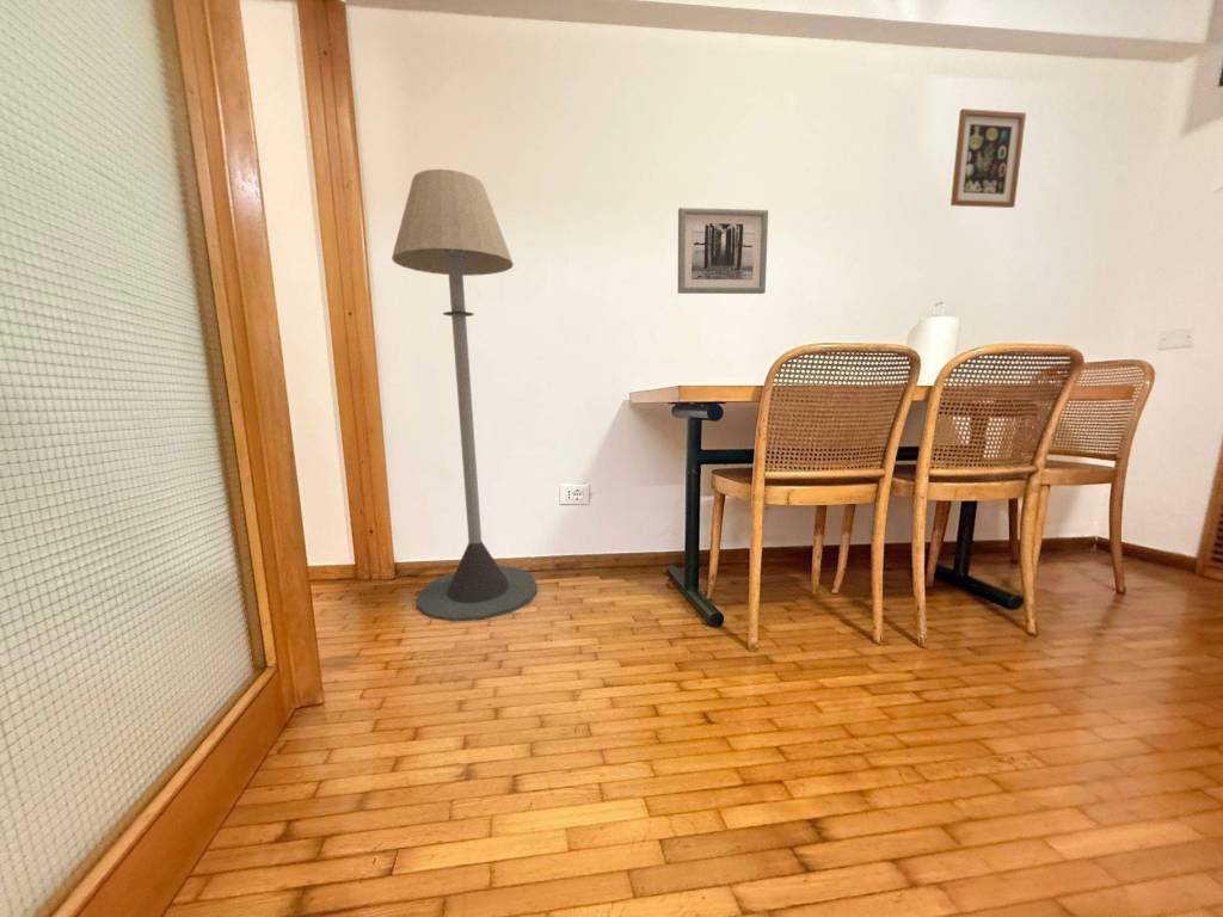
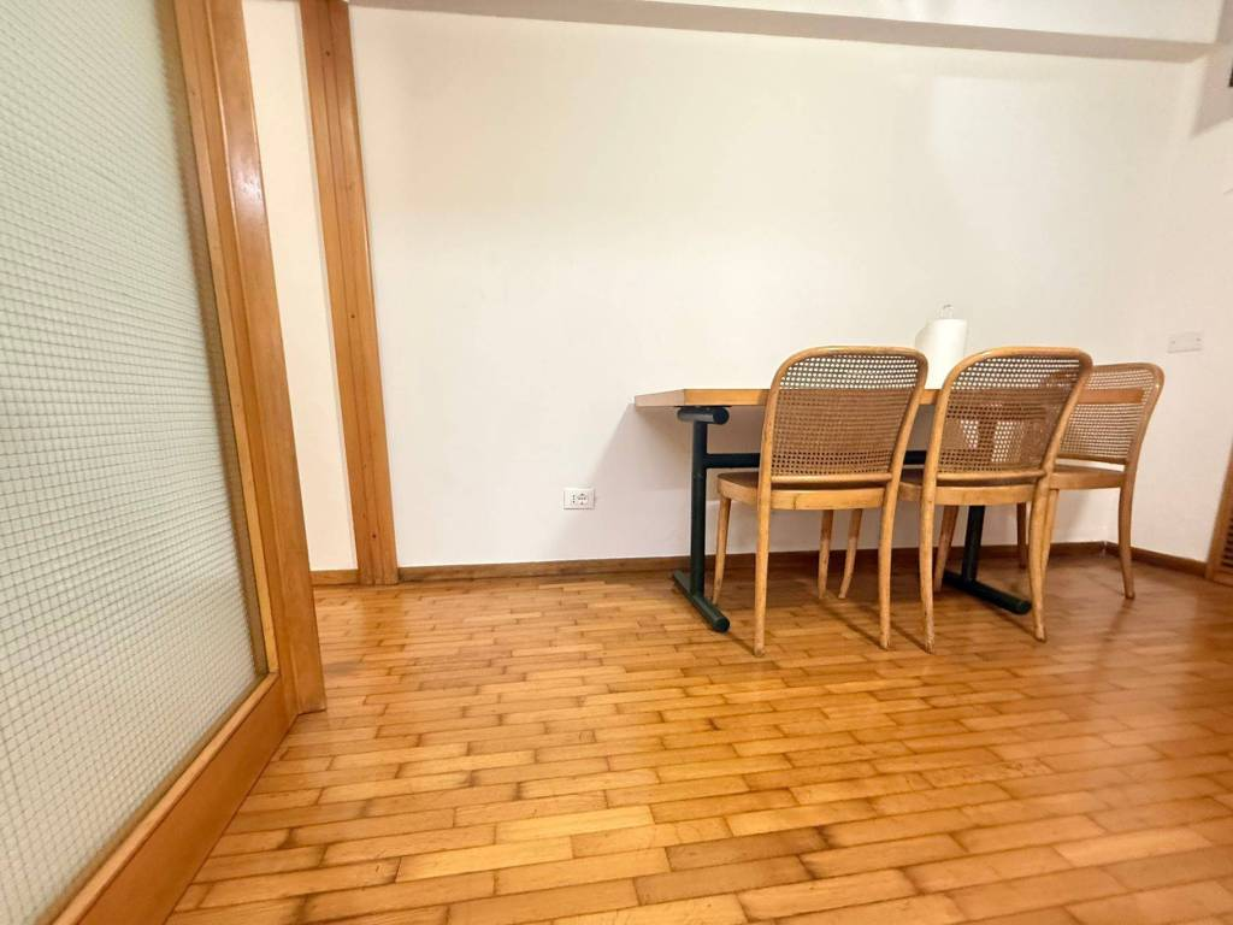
- wall art [949,107,1027,209]
- floor lamp [391,168,539,622]
- wall art [677,207,769,295]
